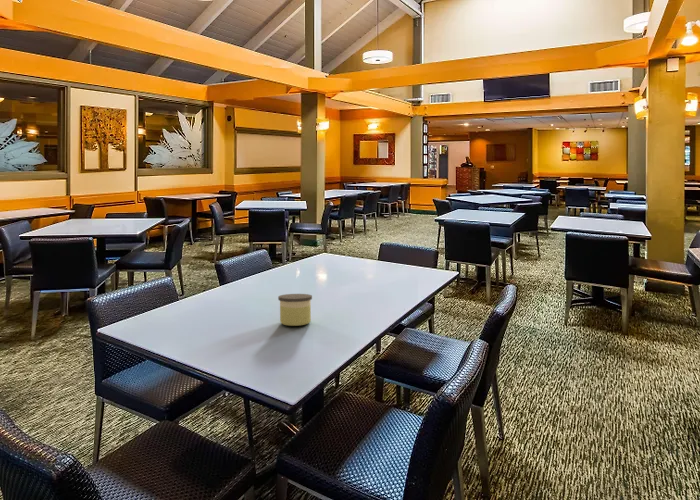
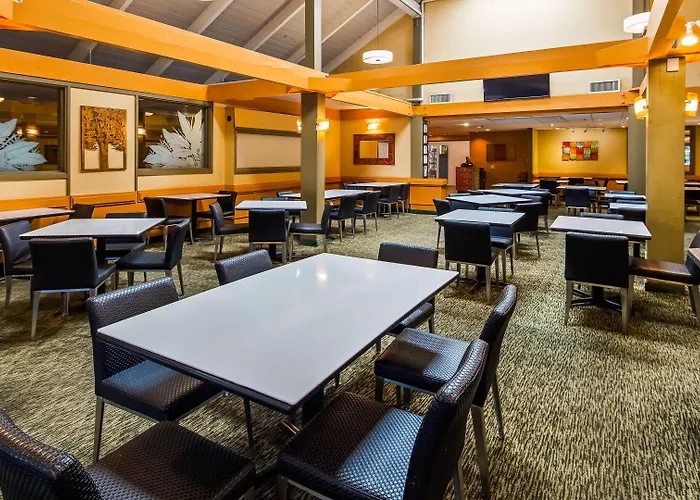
- candle [277,293,313,327]
